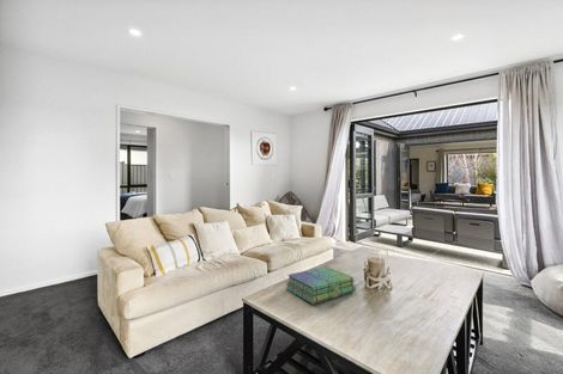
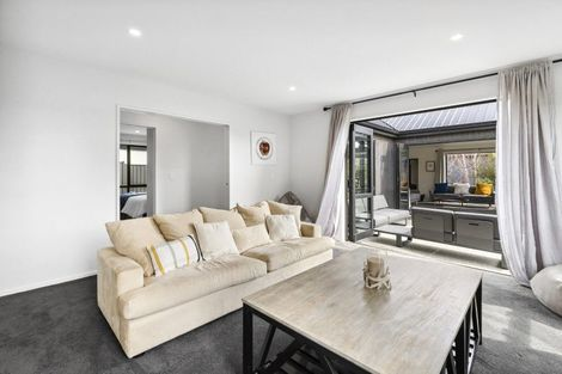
- stack of books [285,265,357,306]
